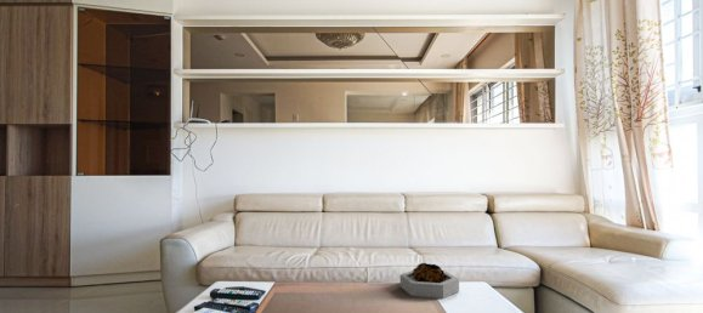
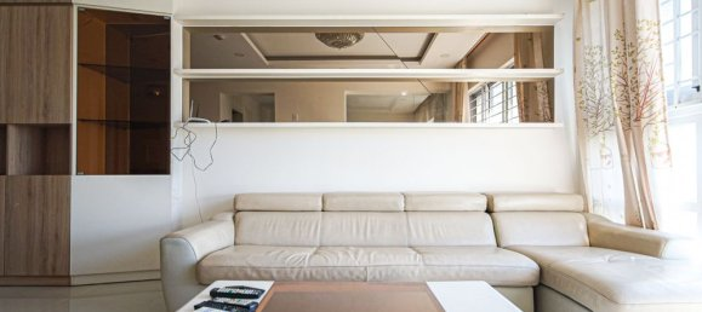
- decorative bowl [399,262,460,300]
